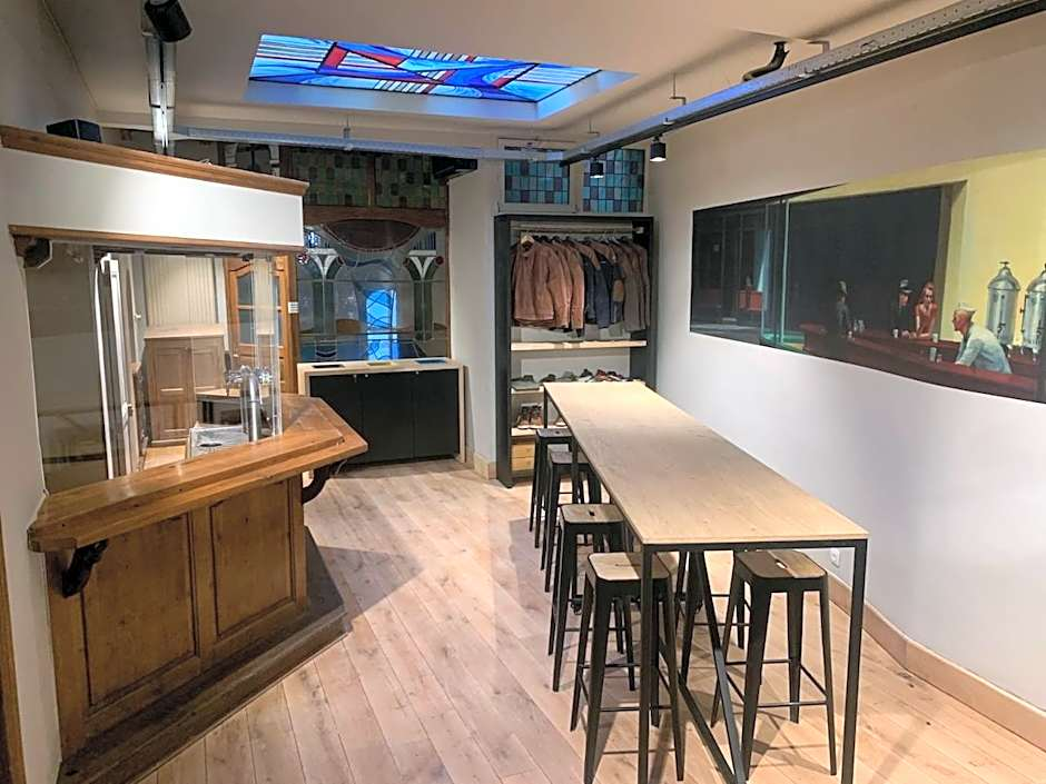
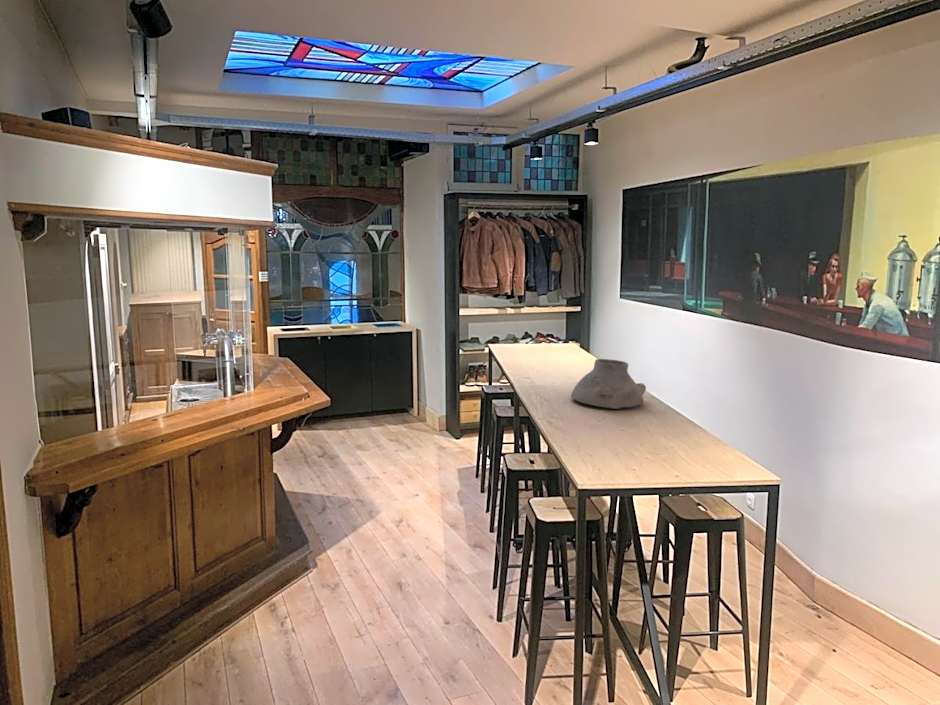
+ vase [570,358,647,410]
